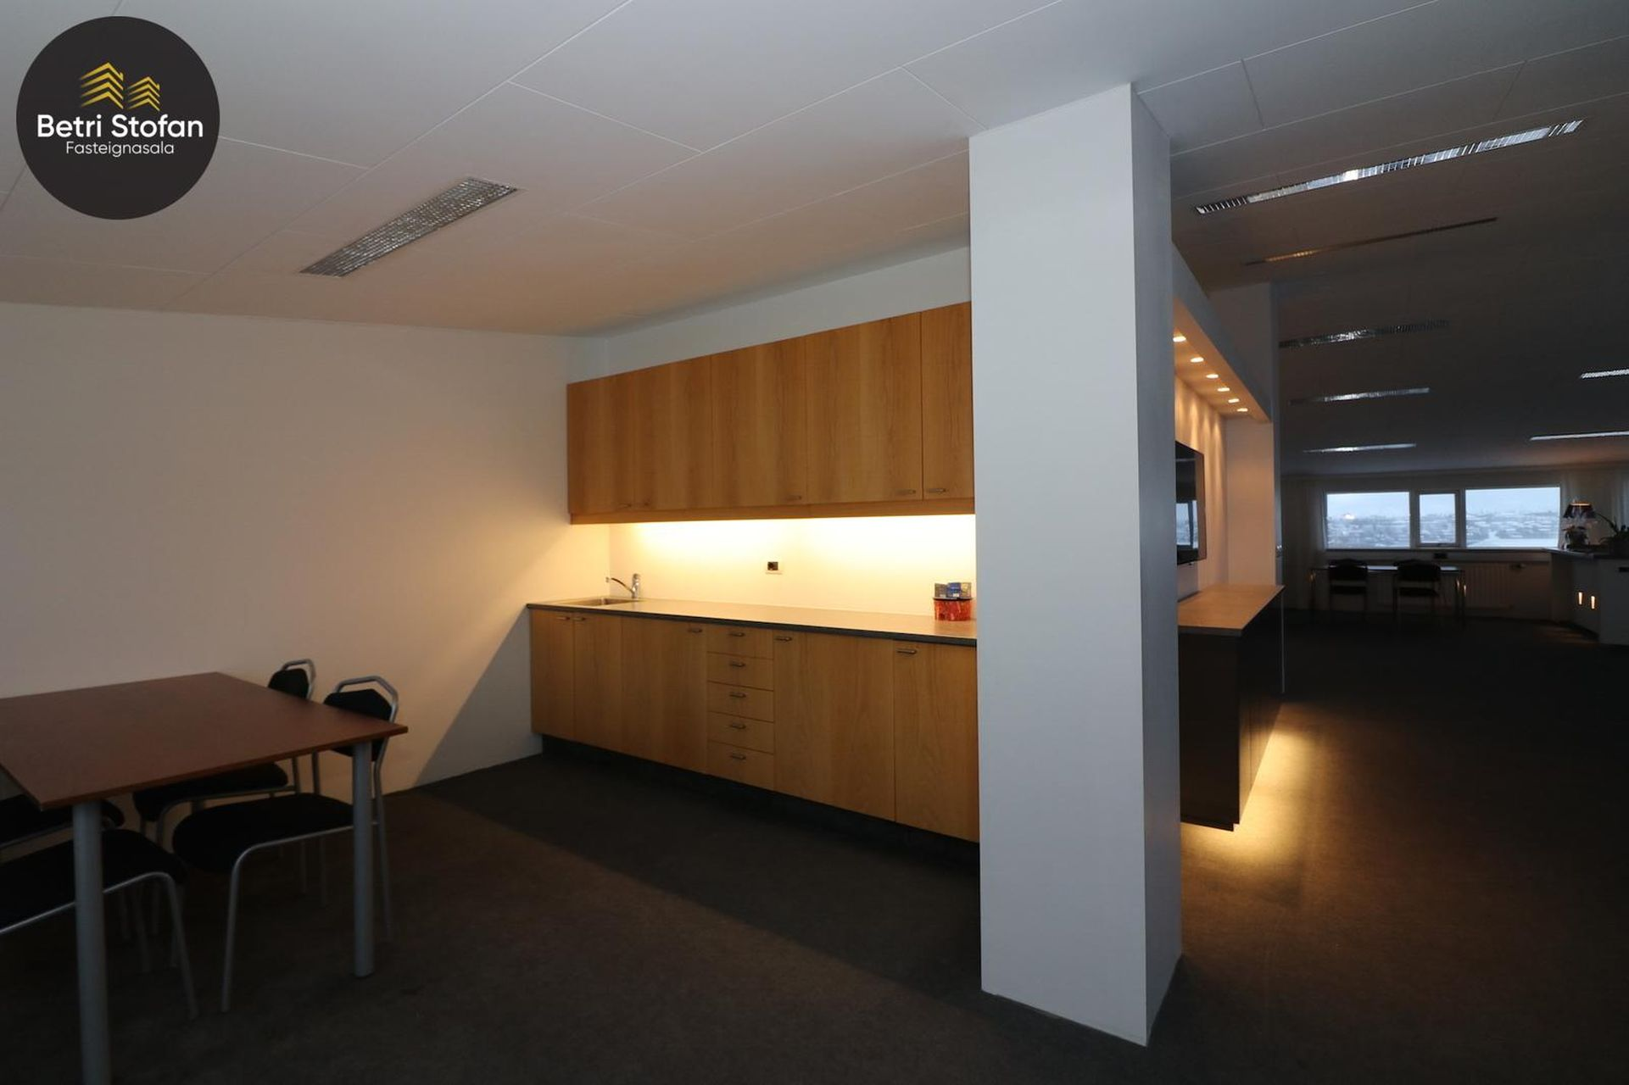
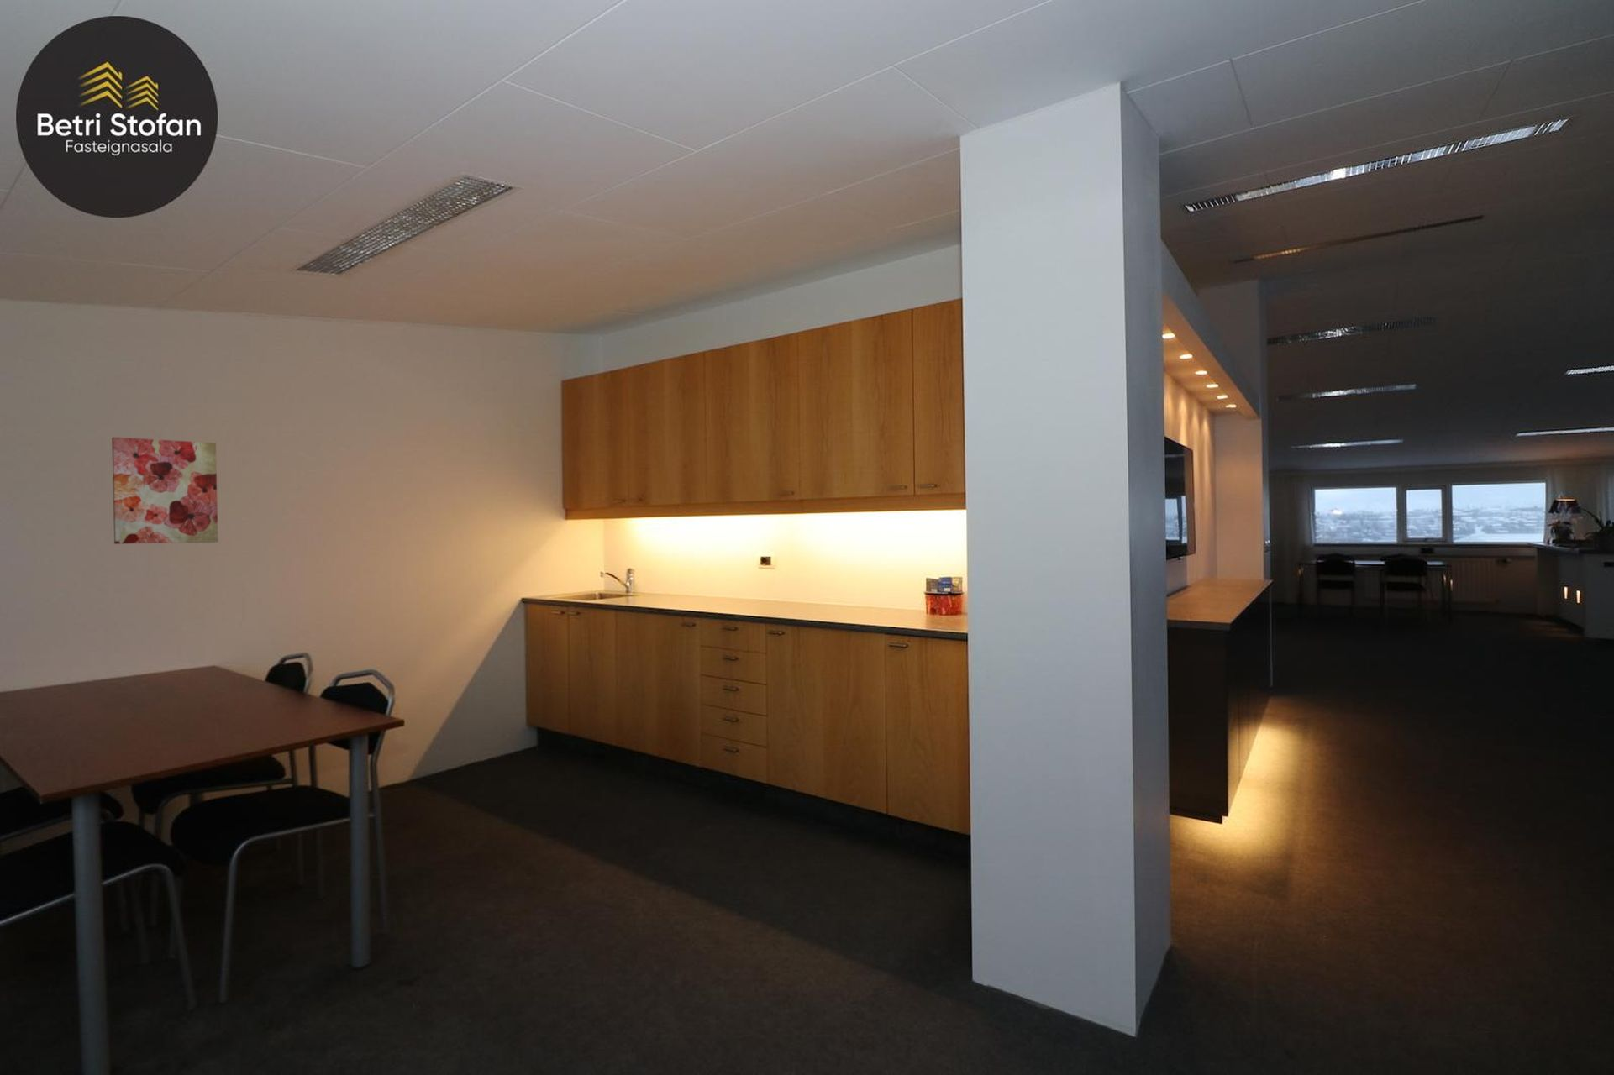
+ wall art [110,436,220,545]
